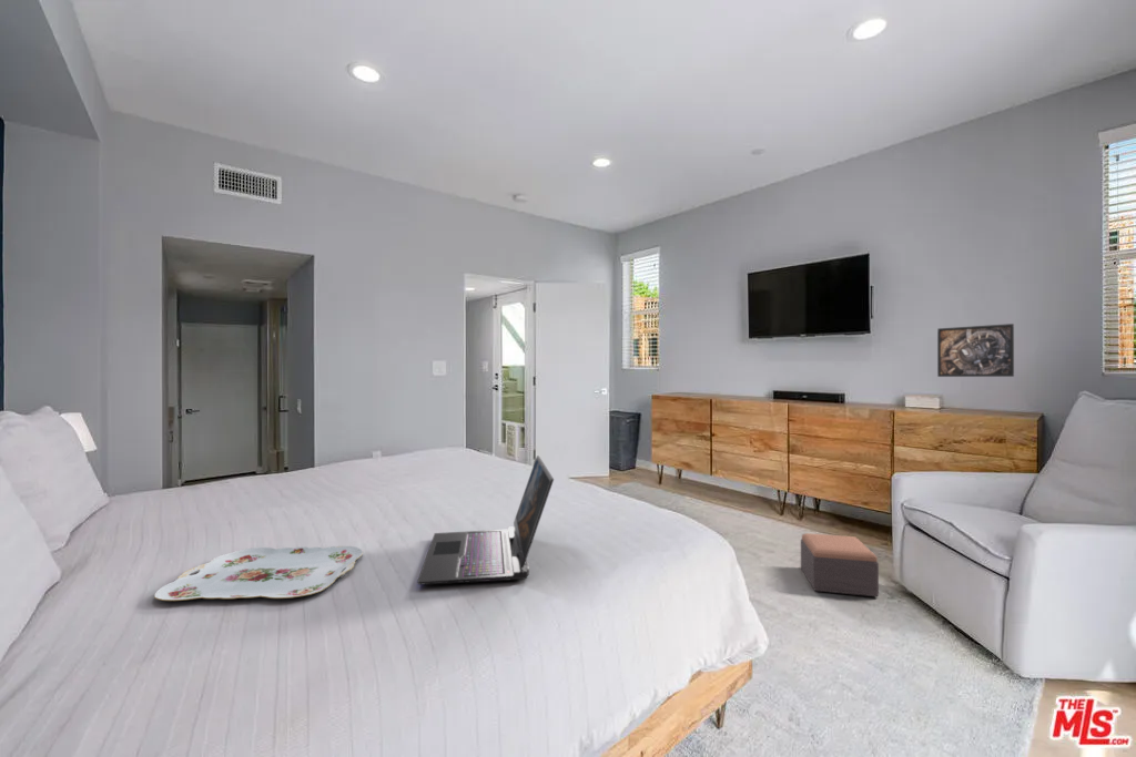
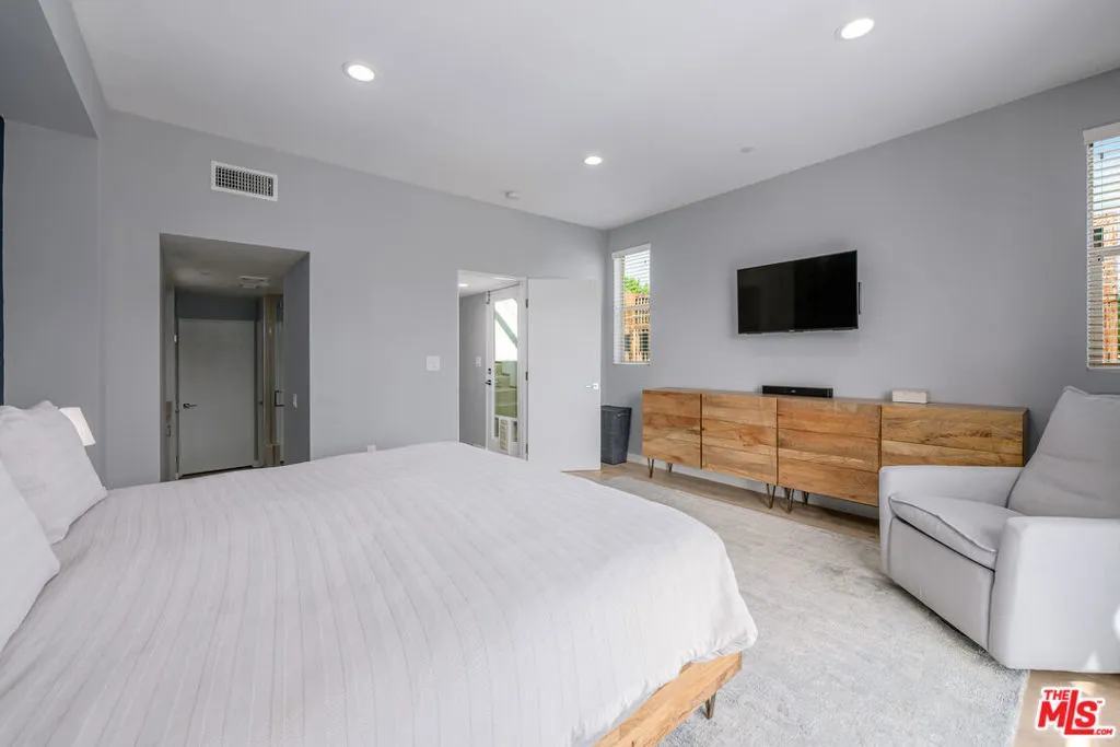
- footstool [800,532,880,597]
- serving tray [153,545,364,602]
- laptop [416,454,555,586]
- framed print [936,323,1015,378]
